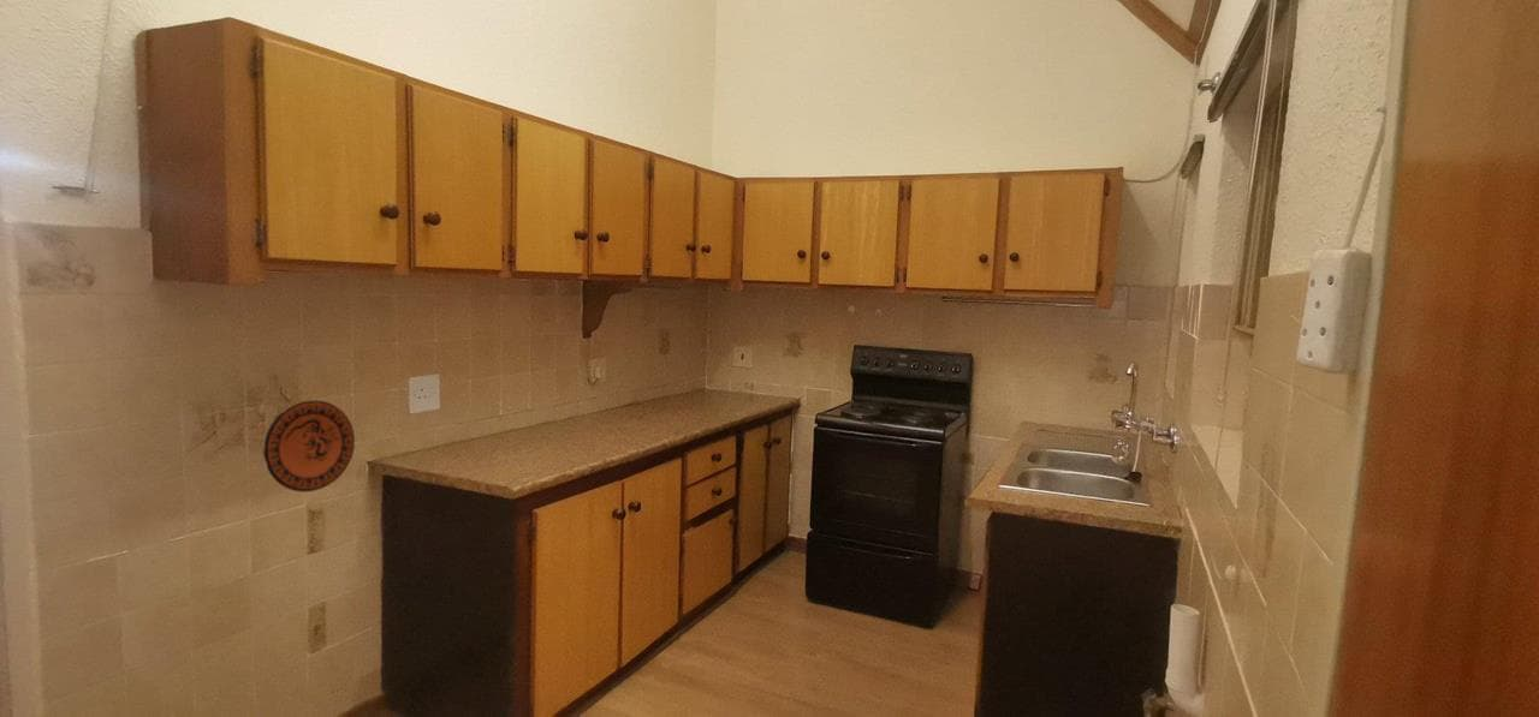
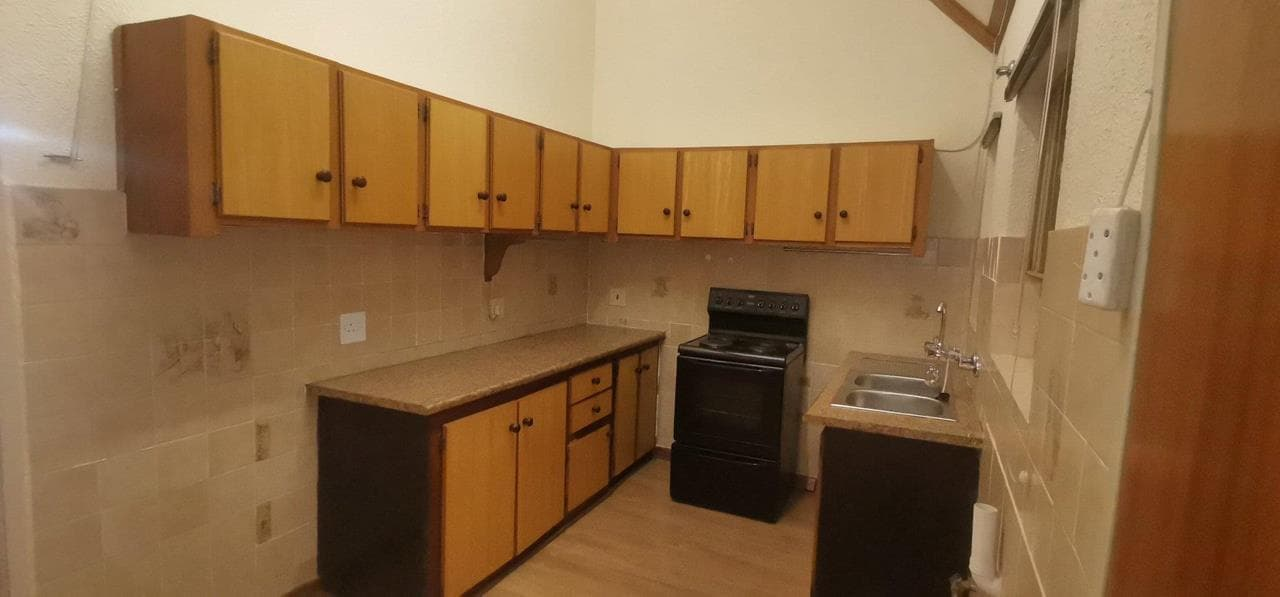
- decorative plate [262,399,356,494]
